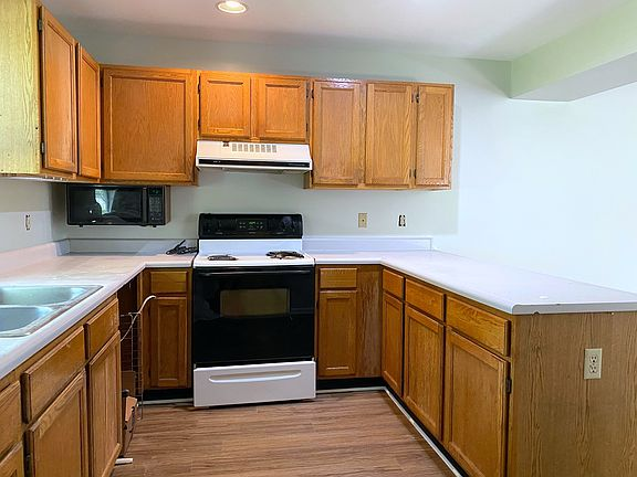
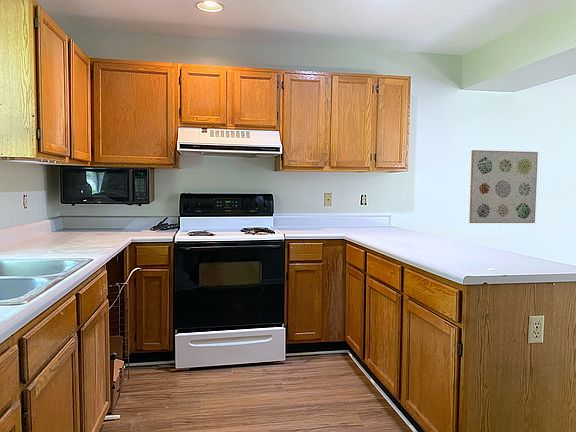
+ wall art [468,149,539,224]
